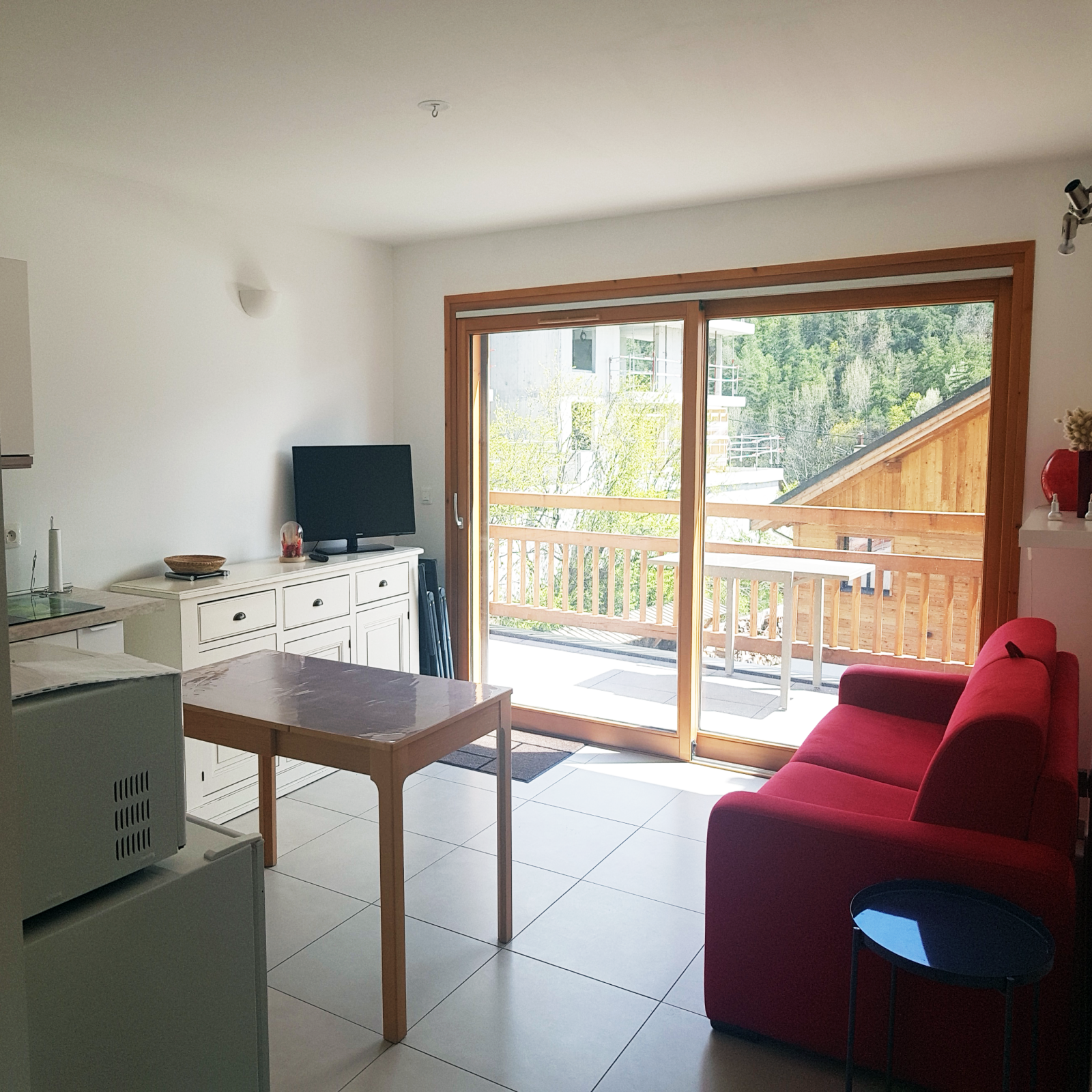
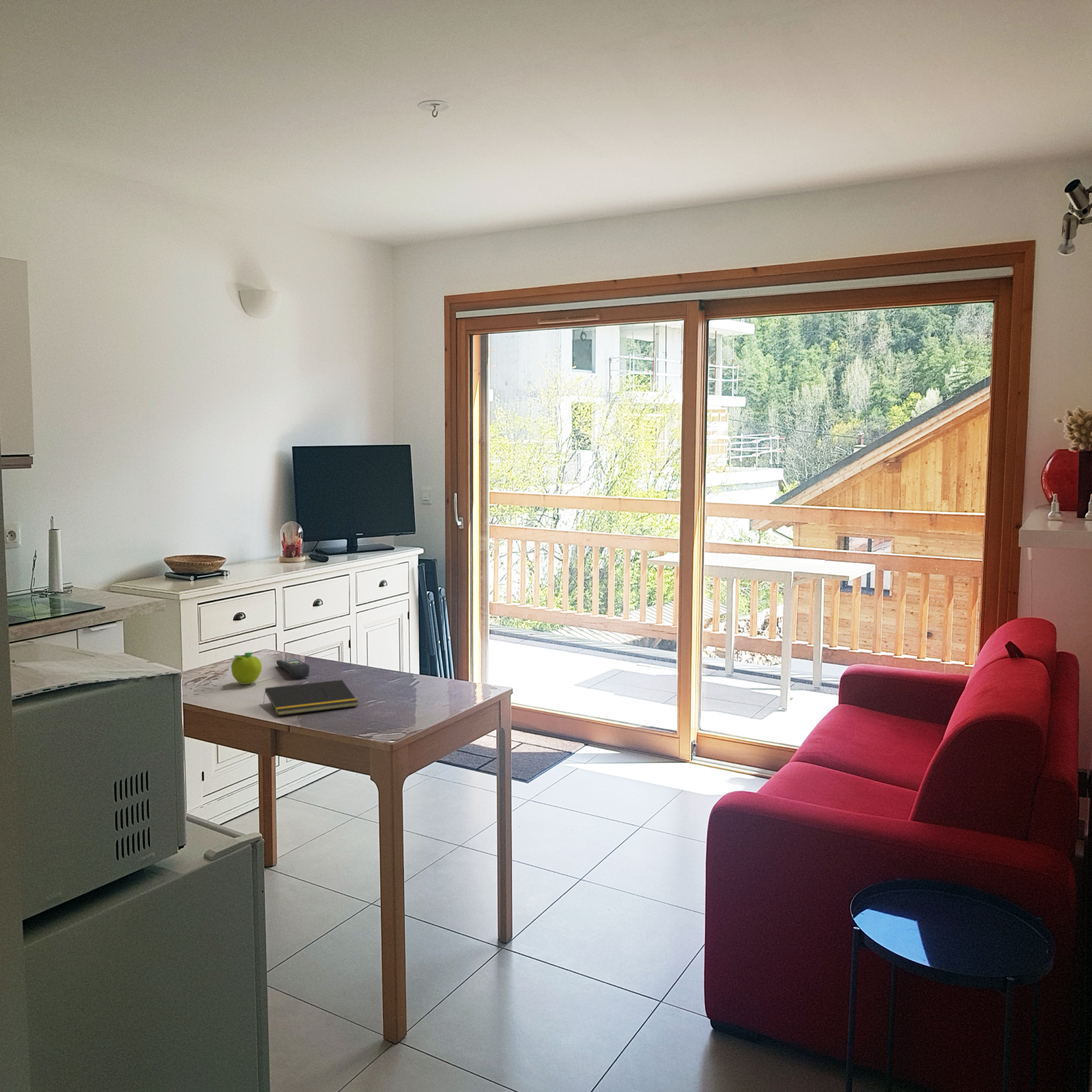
+ notepad [263,679,359,717]
+ remote control [276,658,311,678]
+ fruit [231,652,263,685]
